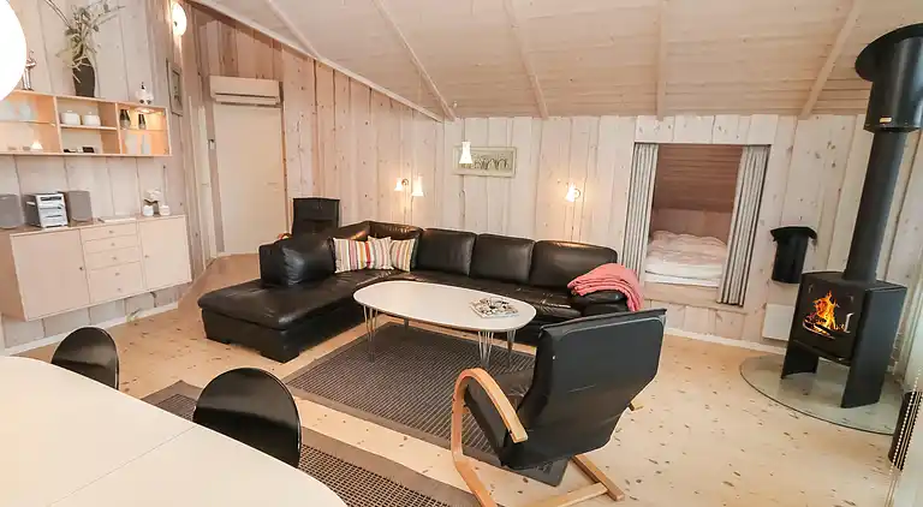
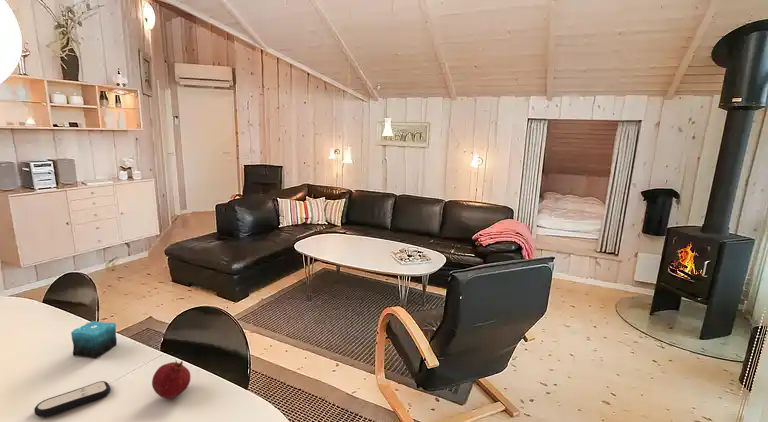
+ remote control [33,380,111,418]
+ candle [70,314,118,359]
+ fruit [151,360,192,399]
